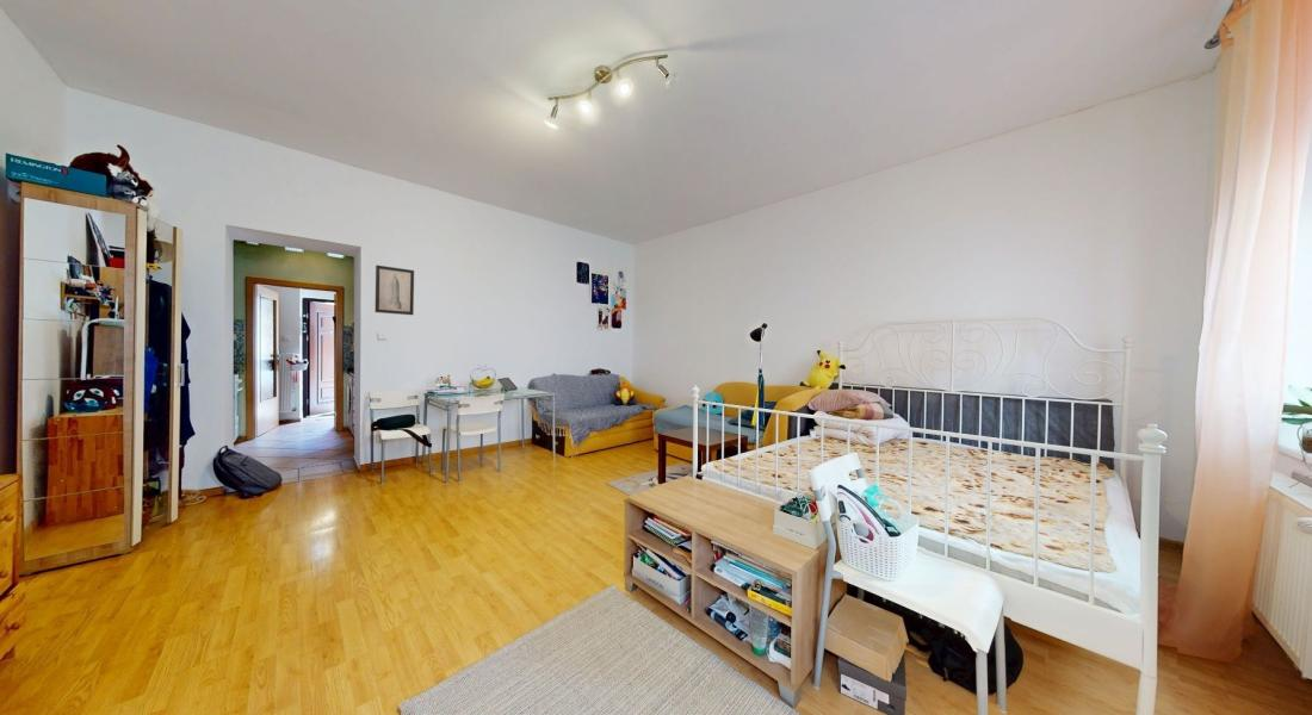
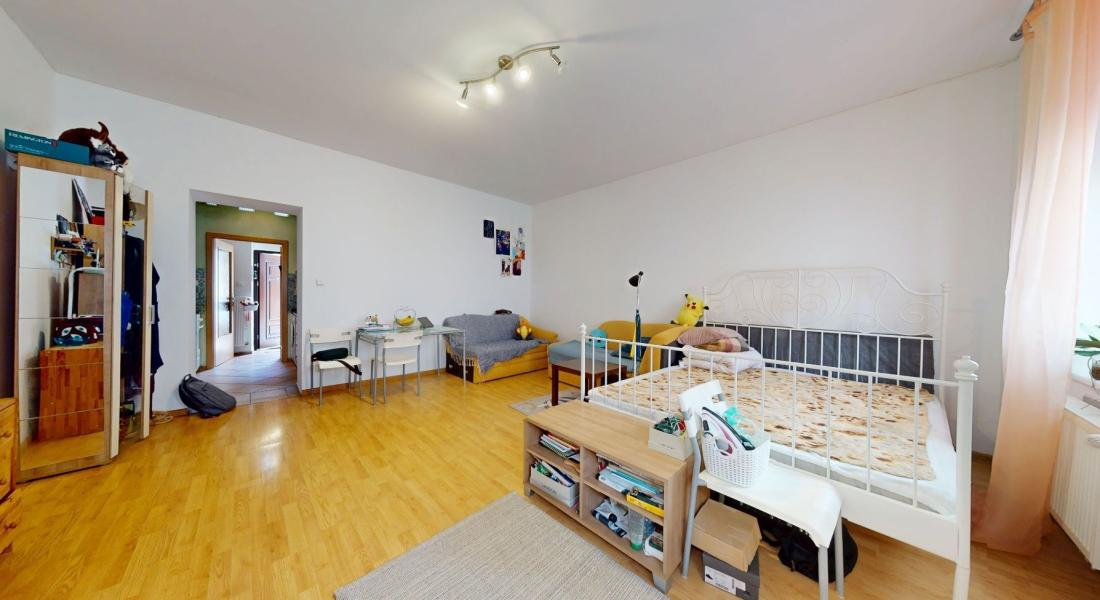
- wall art [375,265,415,316]
